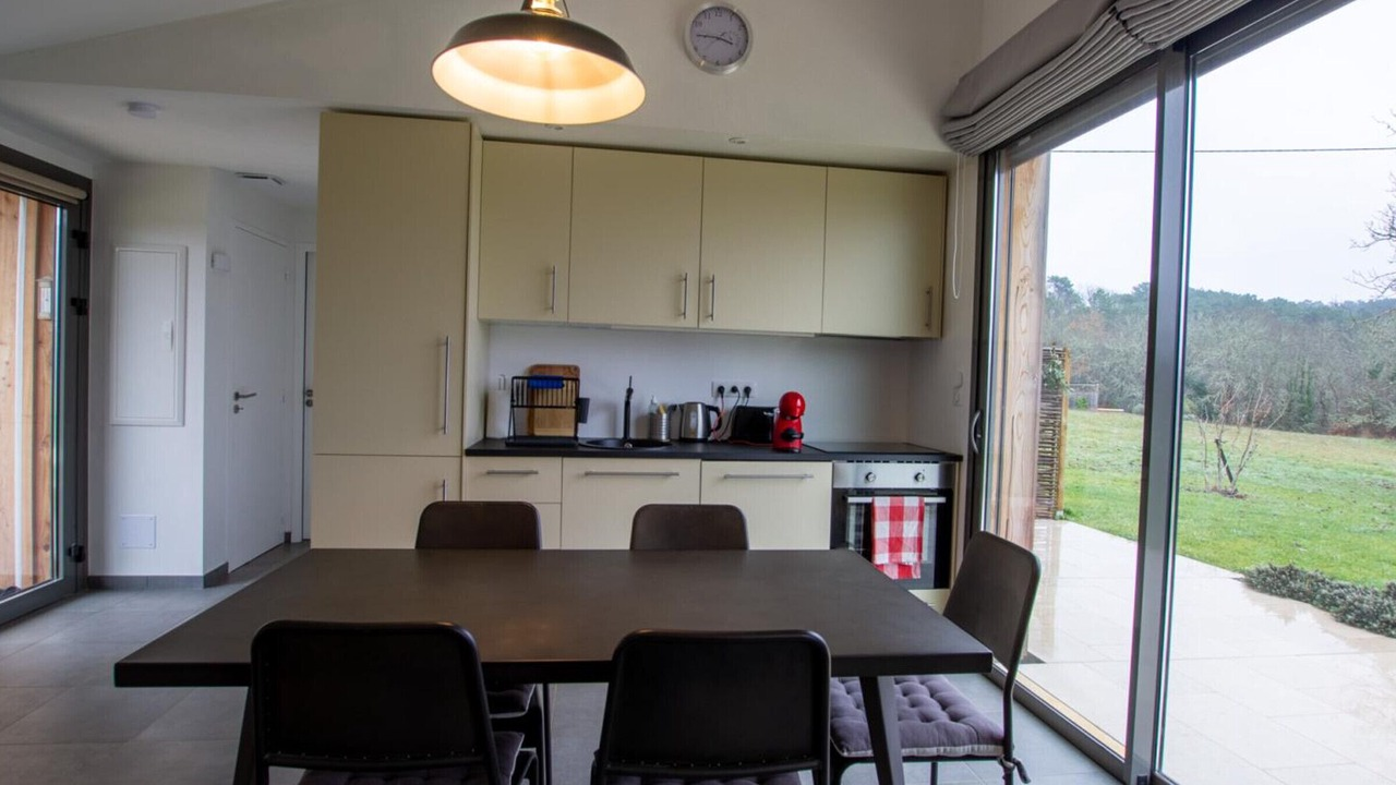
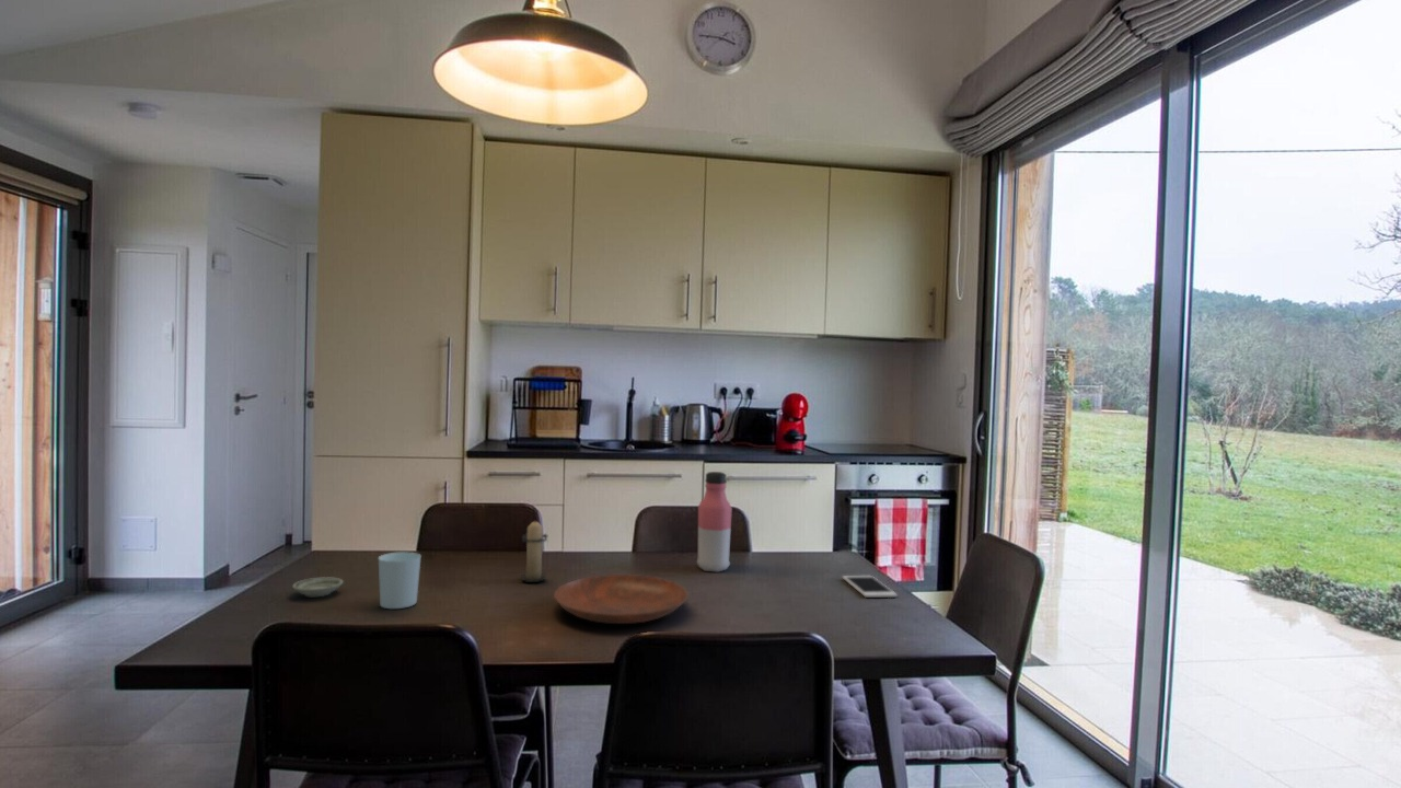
+ water bottle [696,471,733,573]
+ candle [521,521,549,583]
+ bowl [553,573,690,625]
+ cell phone [842,575,899,599]
+ cup [378,551,422,610]
+ saucer [291,576,345,598]
